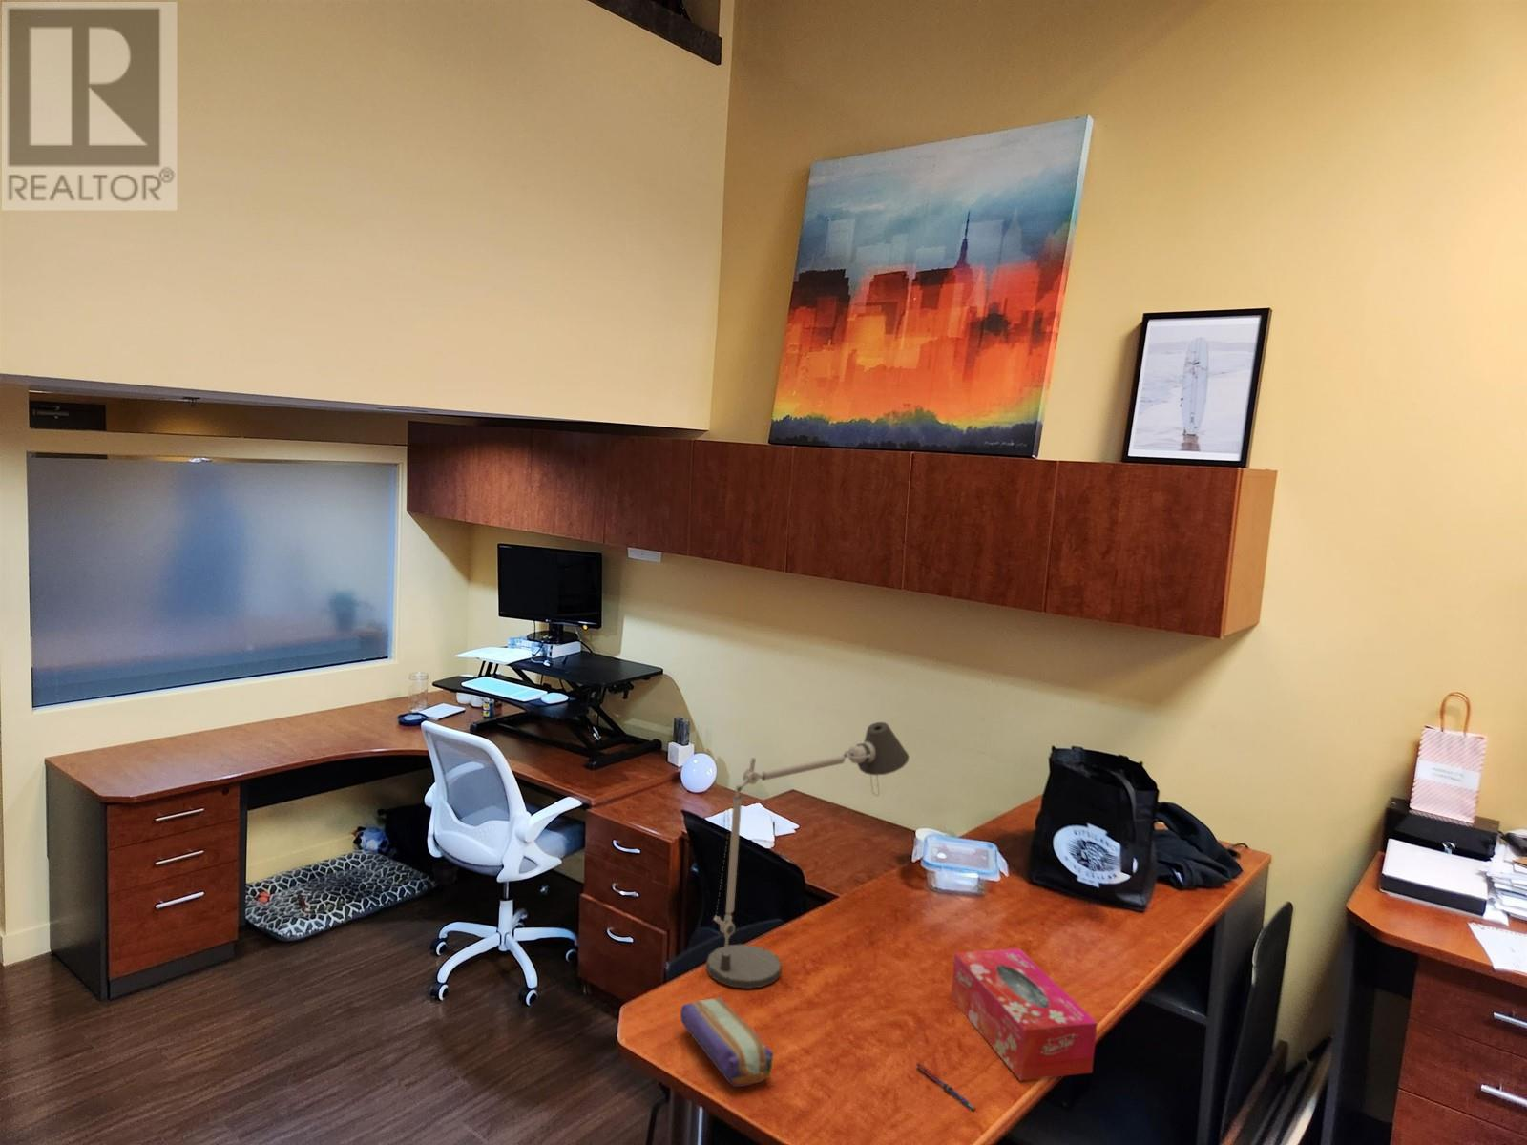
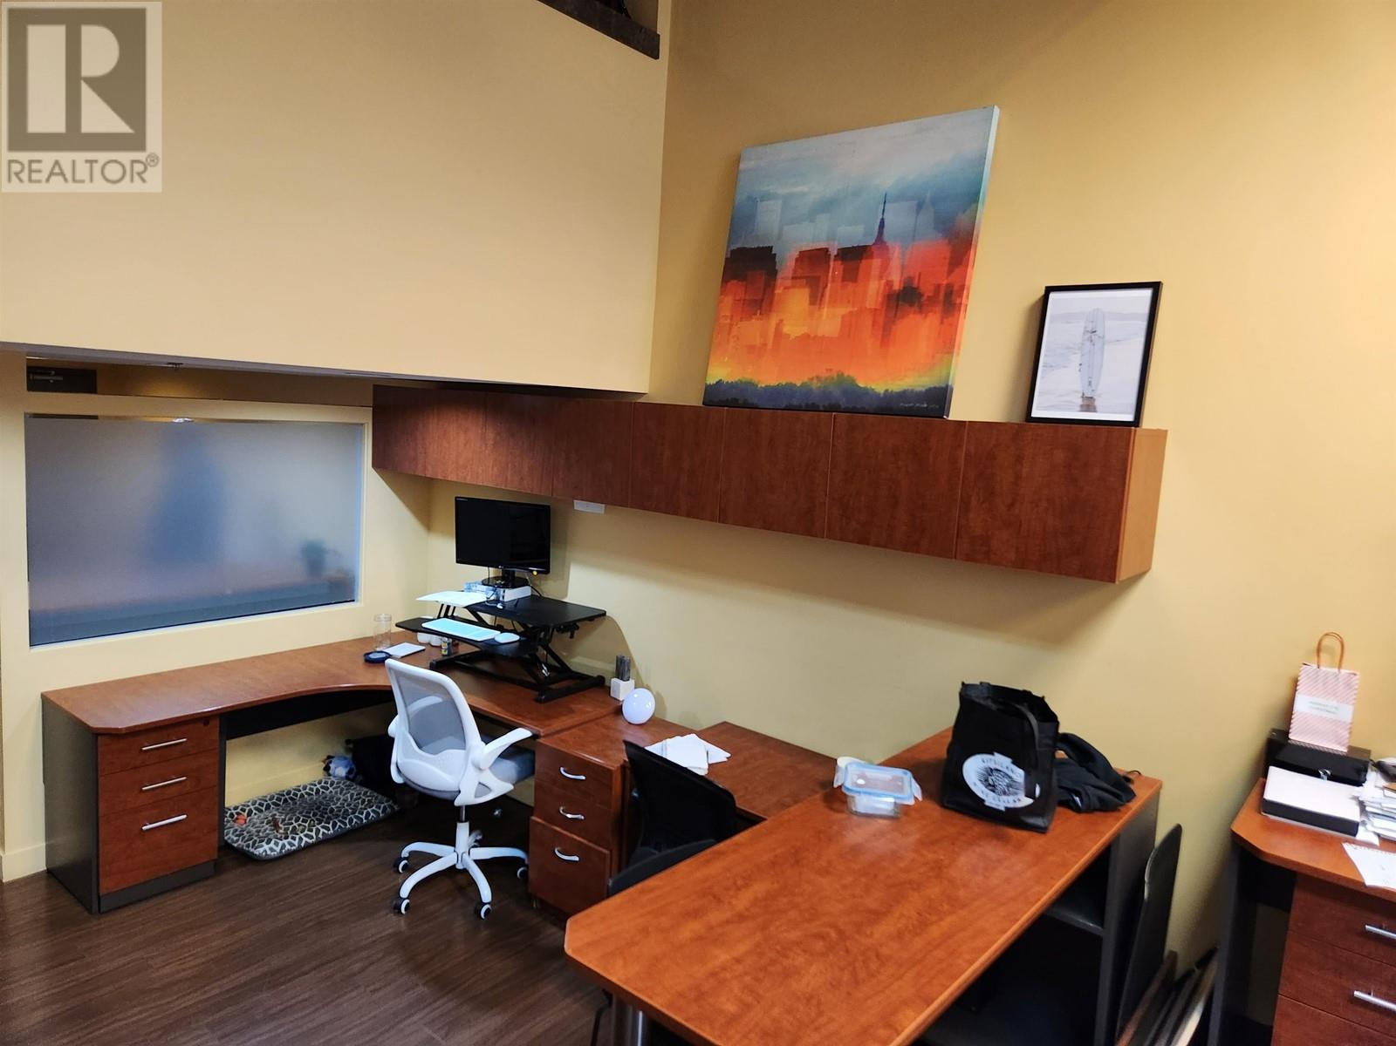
- pencil case [679,996,774,1087]
- tissue box [950,948,1099,1082]
- desk lamp [706,722,910,990]
- pen [914,1061,976,1110]
